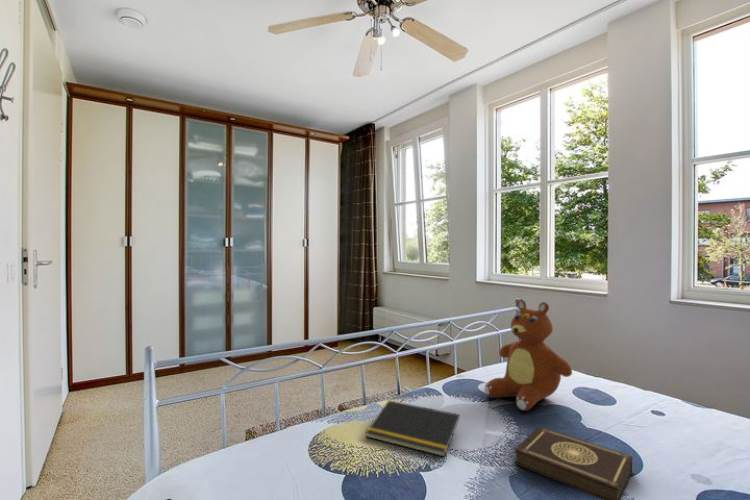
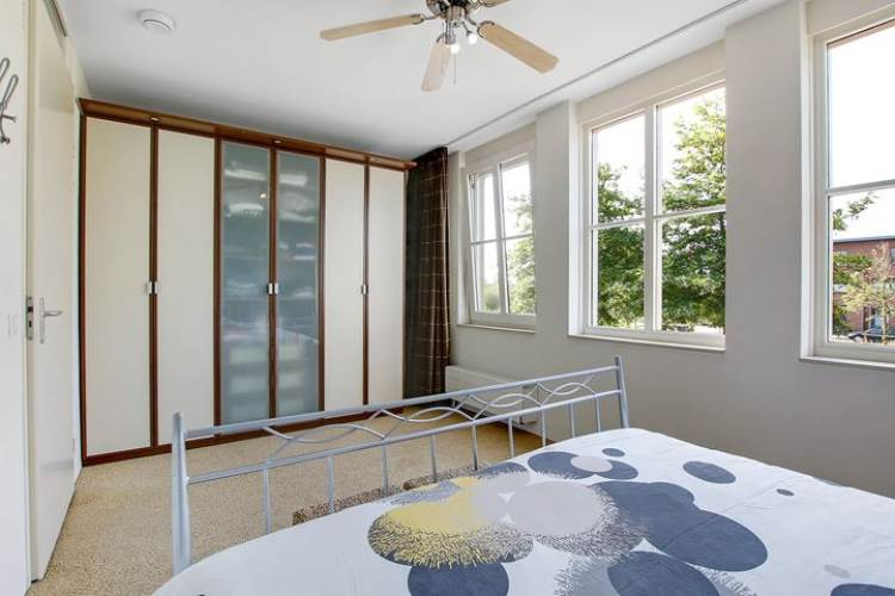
- teddy bear [484,298,573,412]
- book [514,425,634,500]
- notepad [364,399,461,458]
